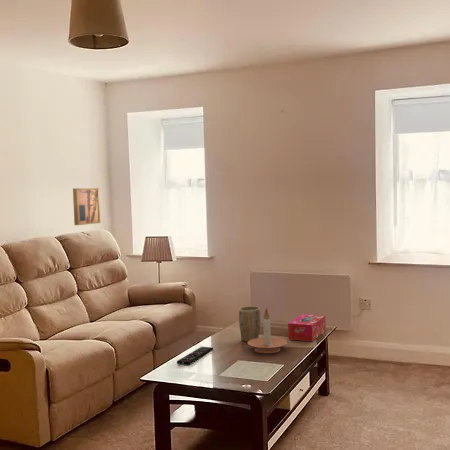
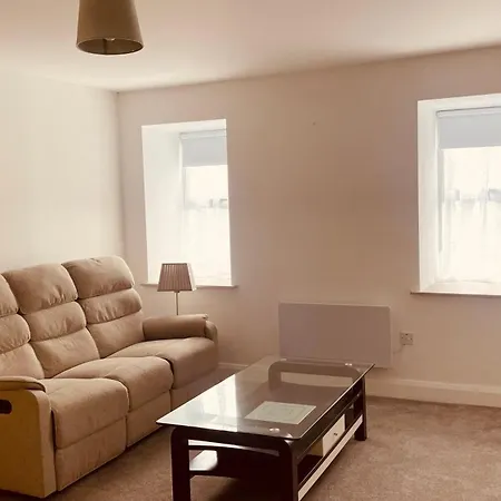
- plant pot [238,305,262,342]
- candle holder [247,307,288,354]
- wall art [72,187,101,226]
- remote control [176,346,214,366]
- tissue box [287,313,327,342]
